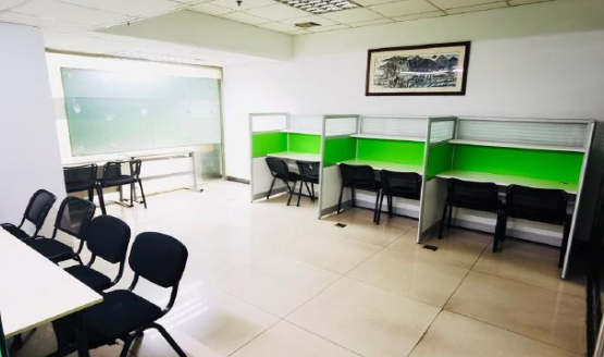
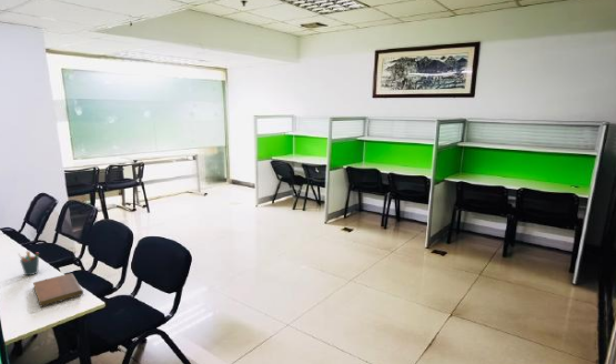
+ pen holder [17,250,40,276]
+ notebook [32,272,84,307]
